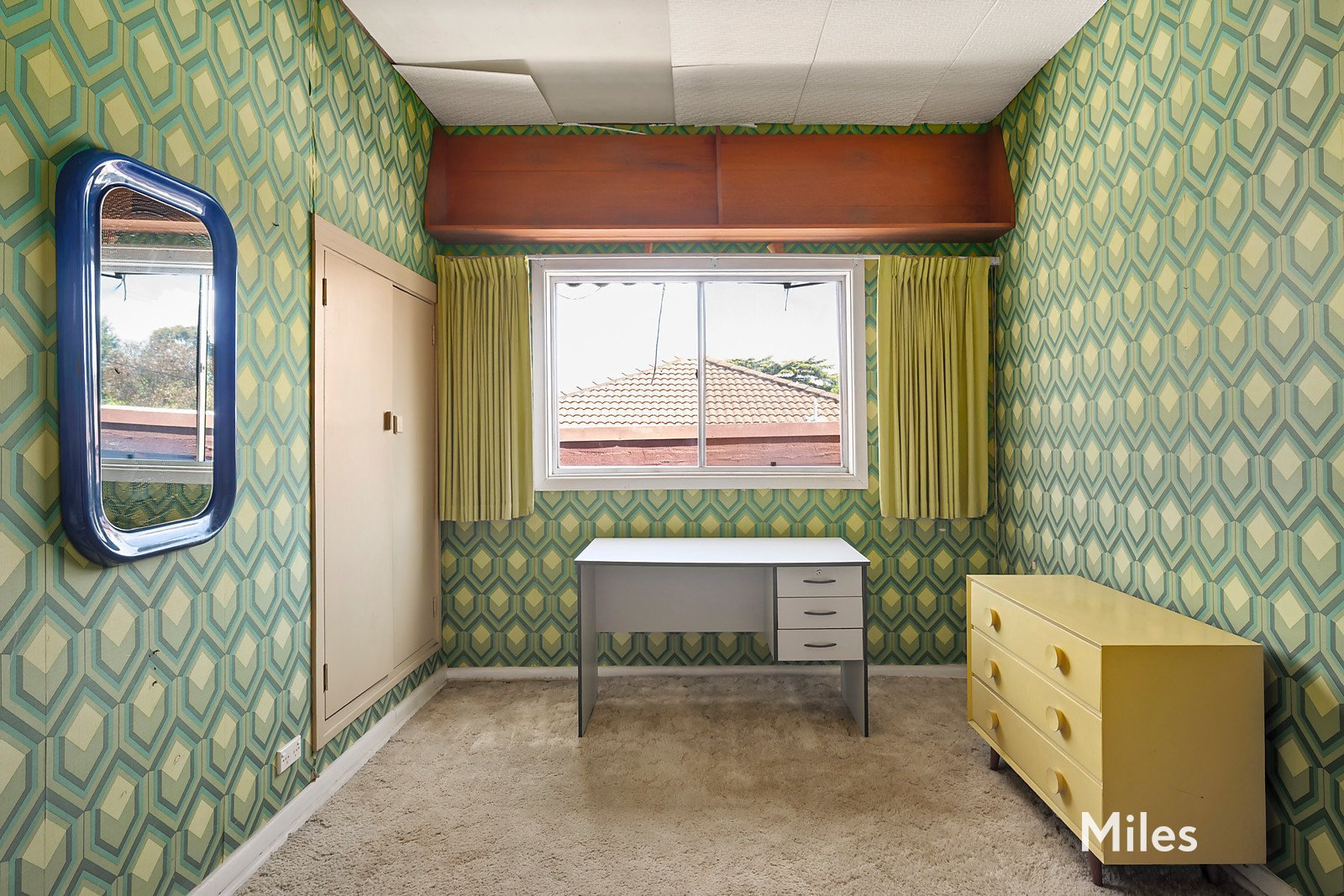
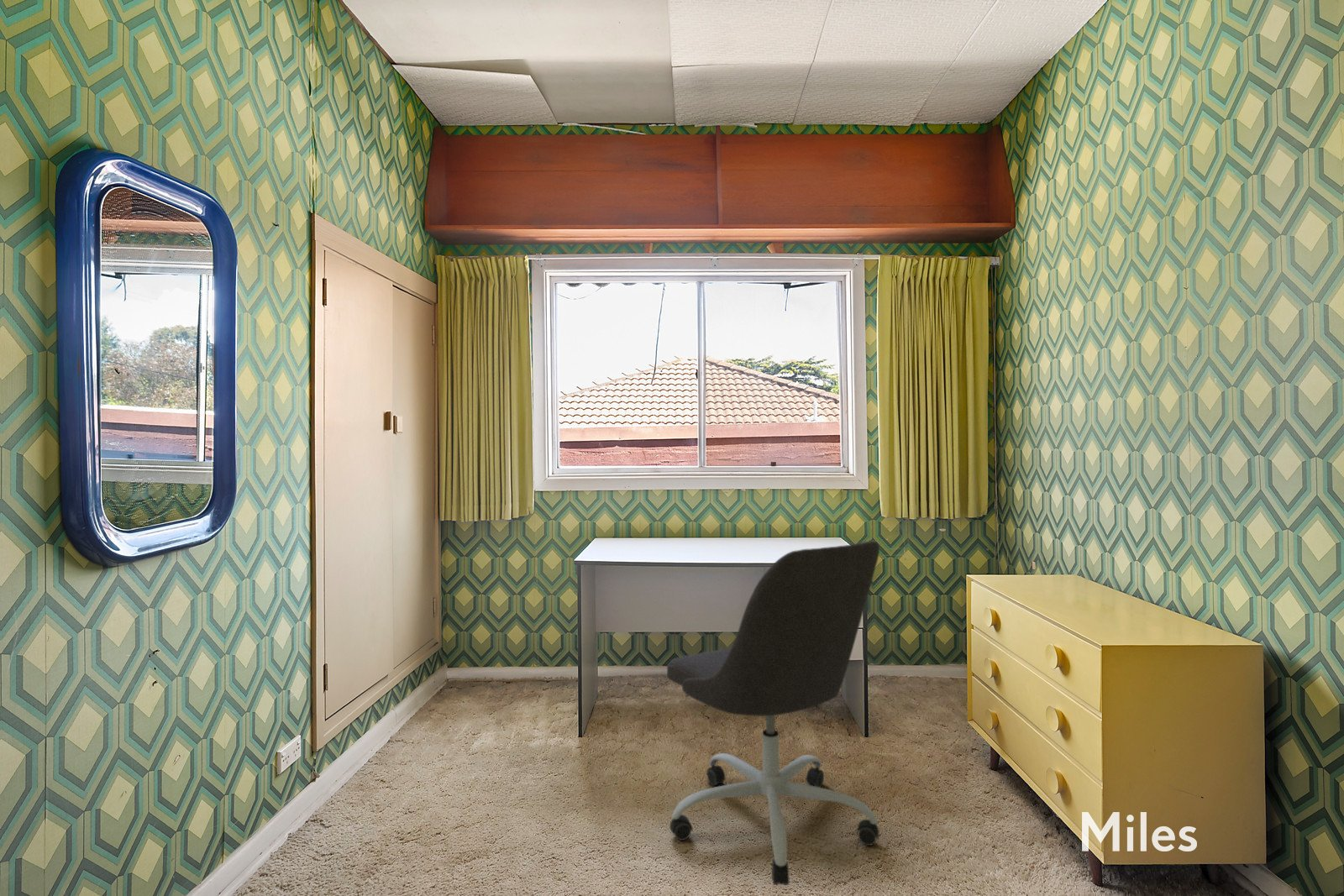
+ office chair [666,541,880,886]
